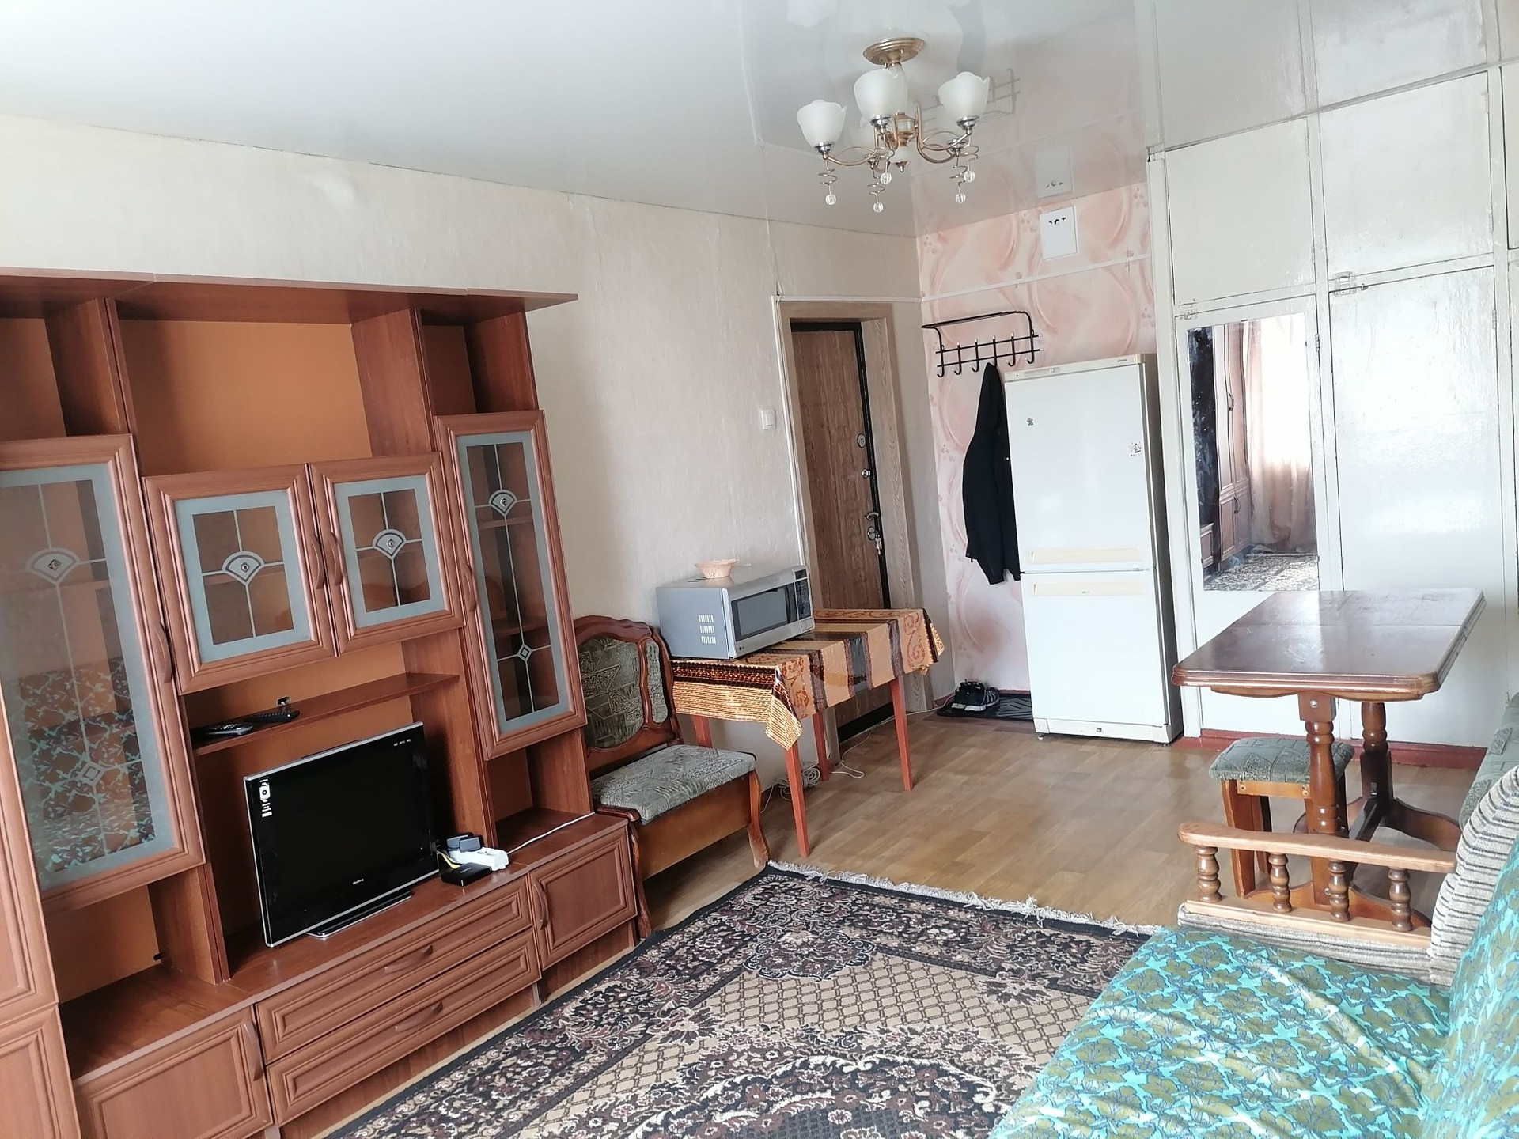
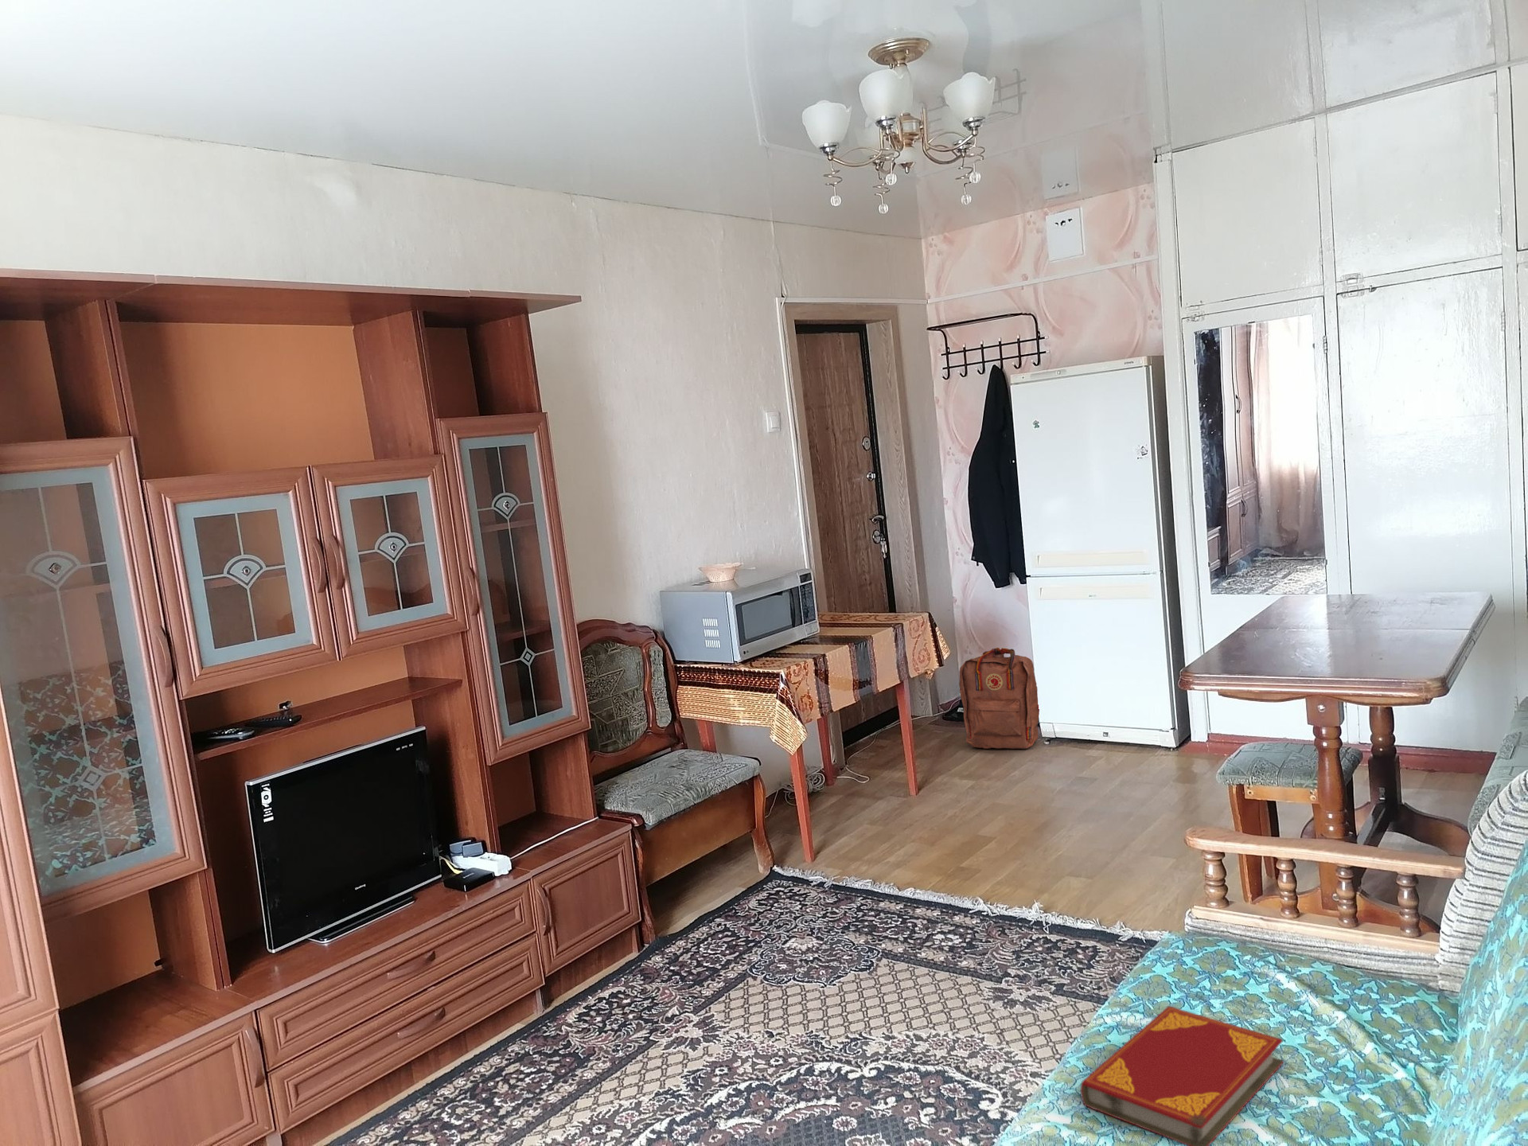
+ hardback book [1080,1005,1285,1146]
+ backpack [958,646,1041,750]
